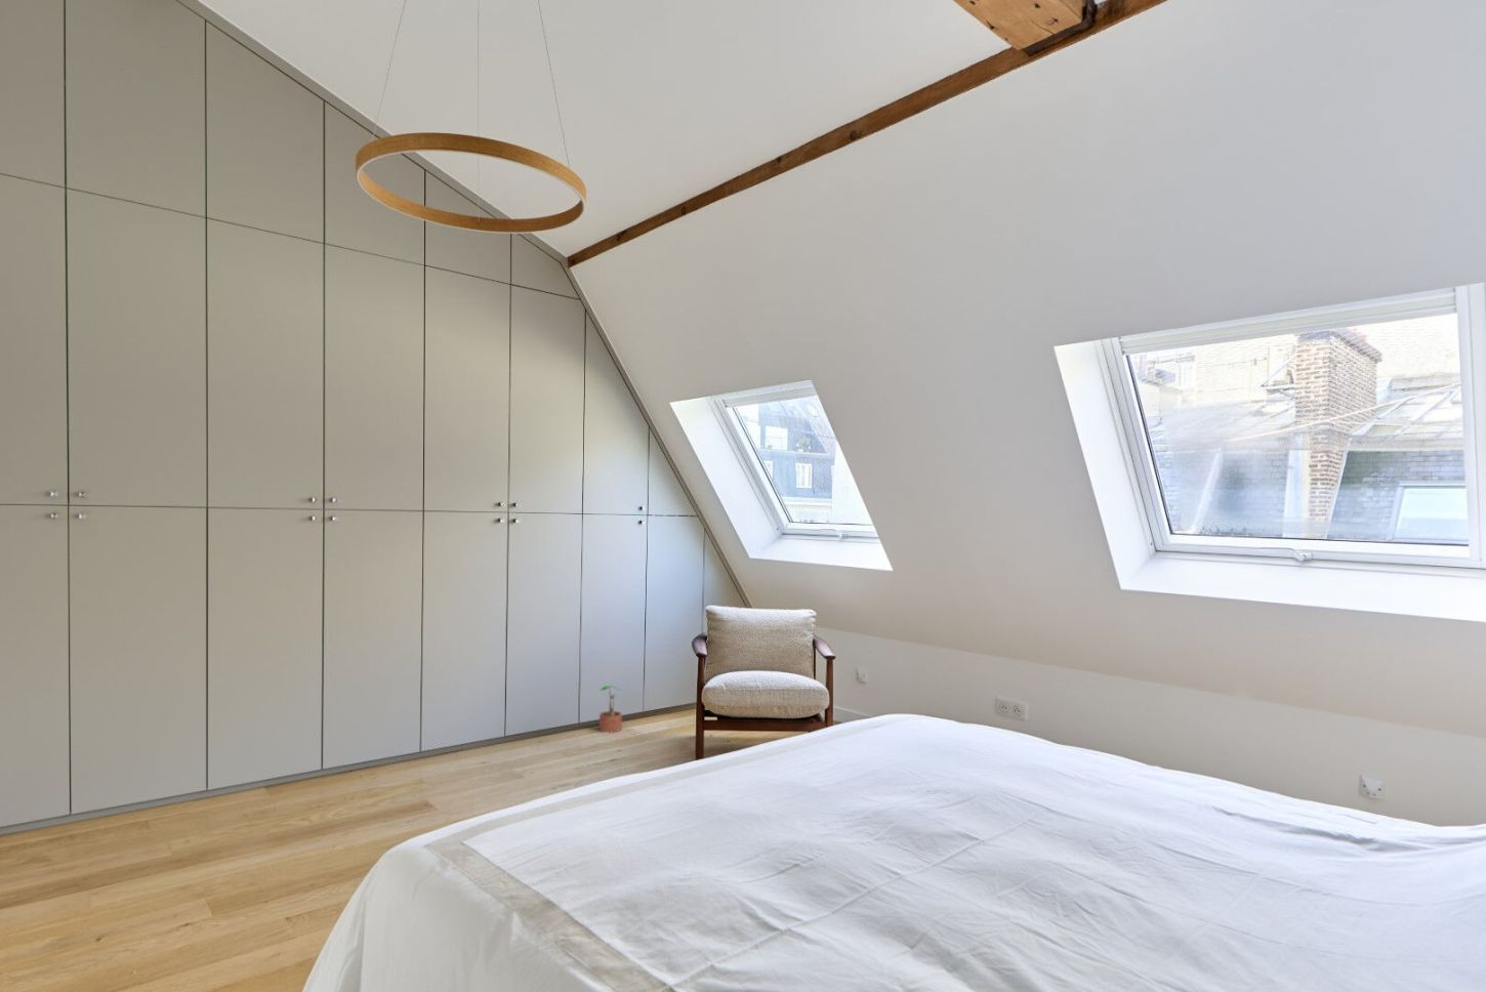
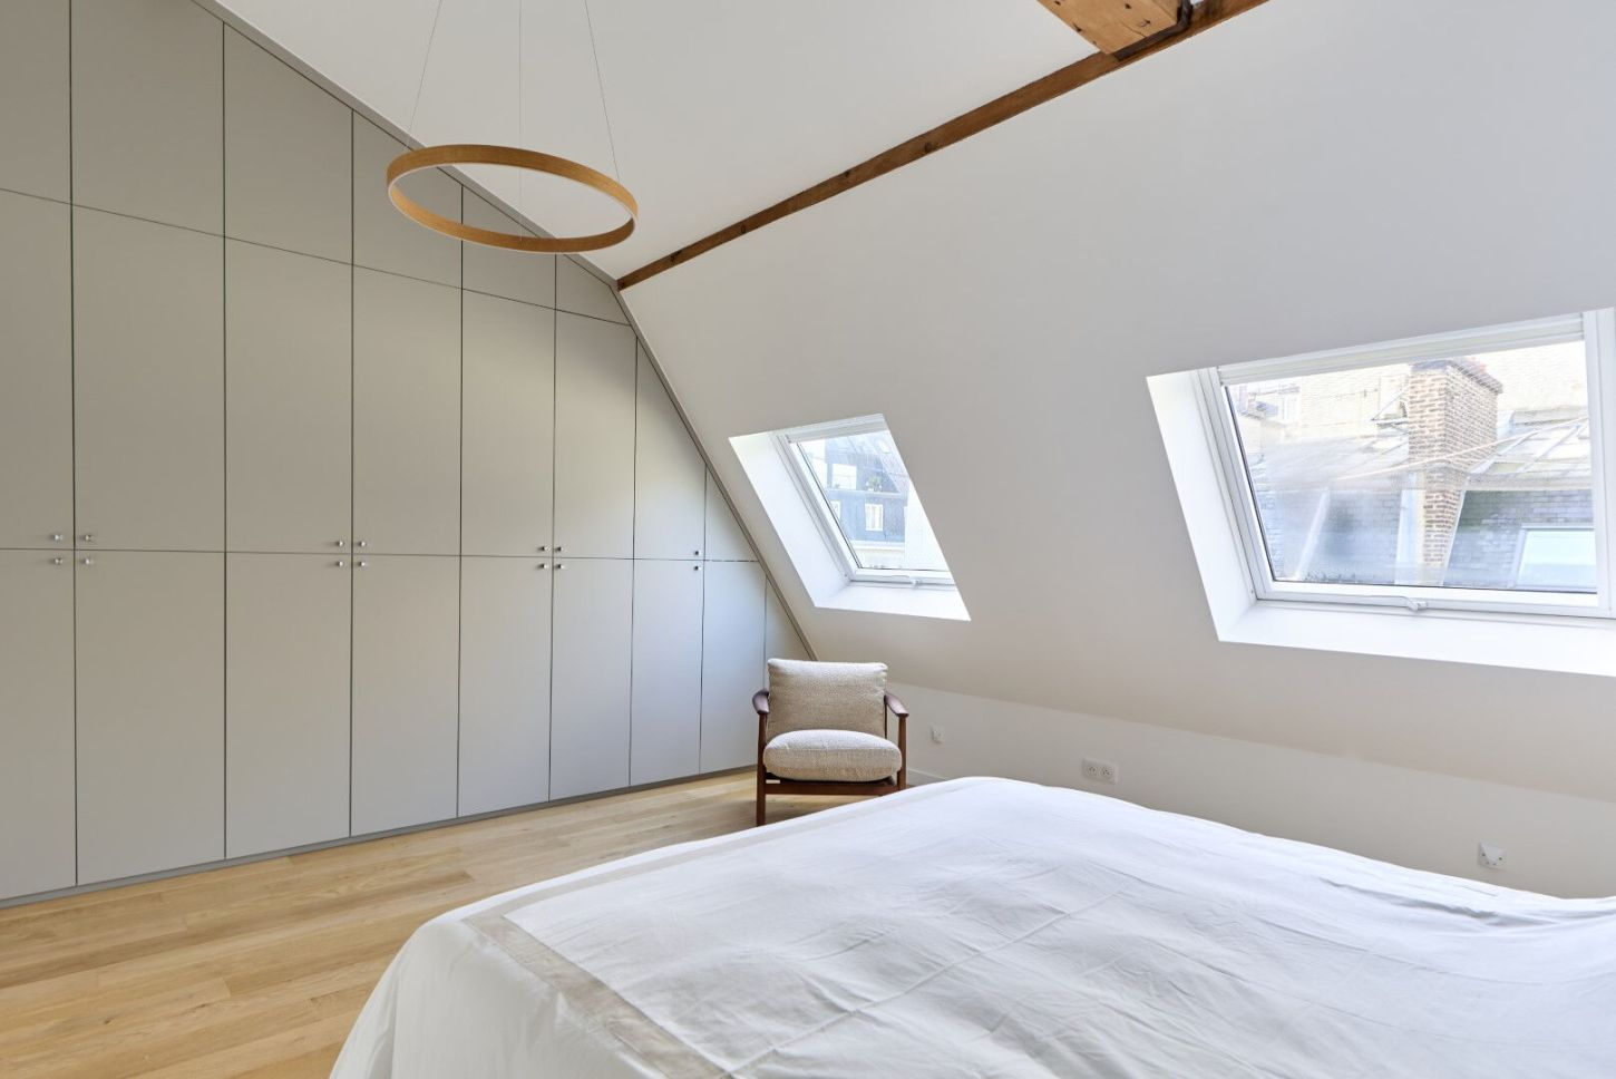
- potted plant [599,684,623,734]
